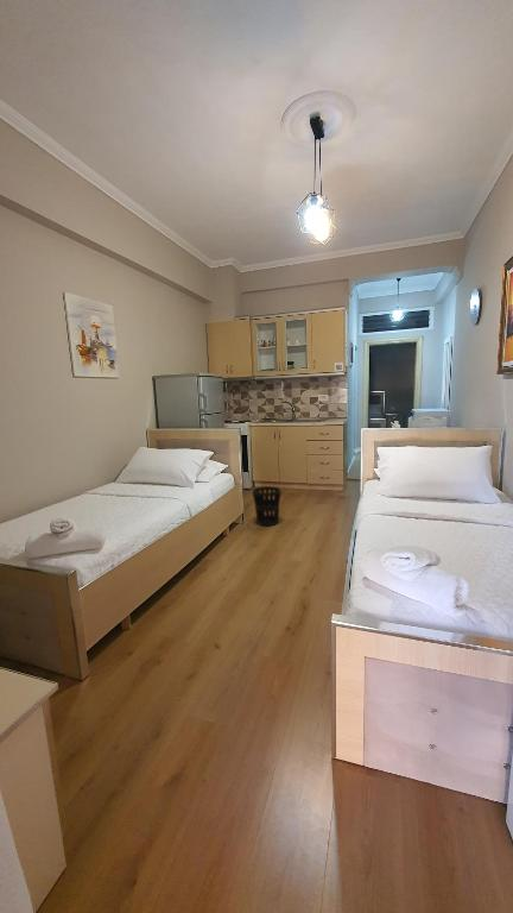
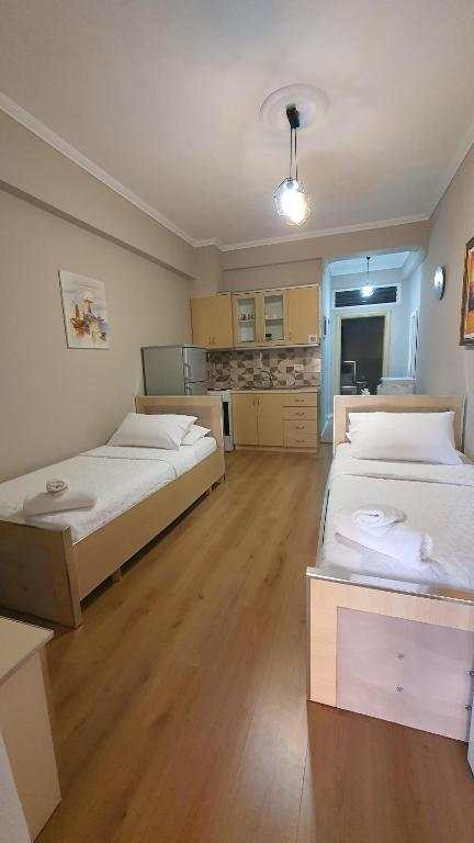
- wastebasket [252,485,281,527]
